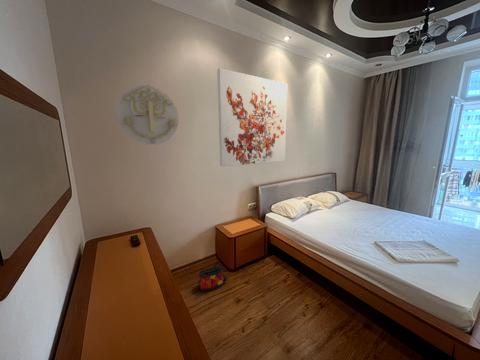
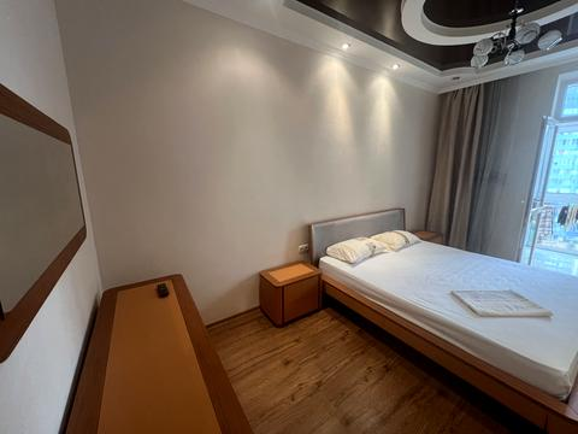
- wall decoration [116,84,180,146]
- bag [197,265,227,292]
- wall art [216,67,288,167]
